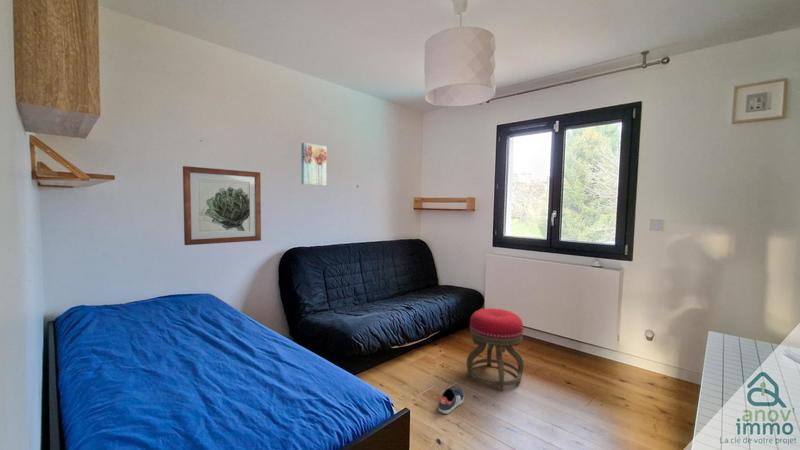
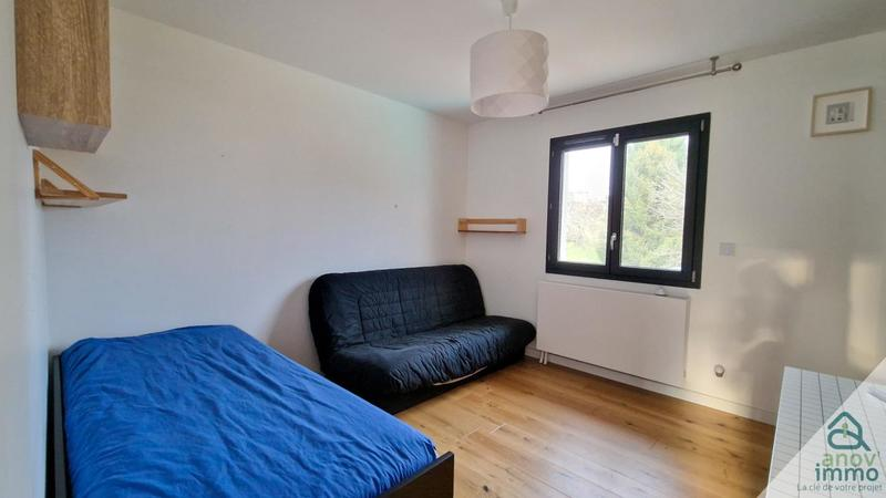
- sneaker [438,387,465,415]
- stool [466,307,525,391]
- wall art [182,165,262,246]
- wall art [300,142,328,187]
